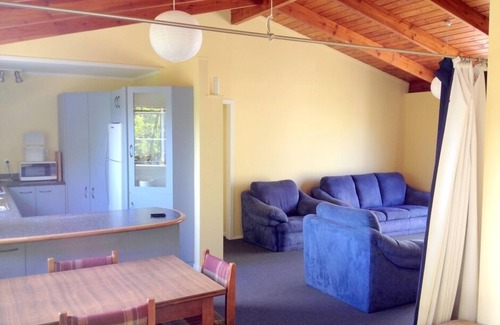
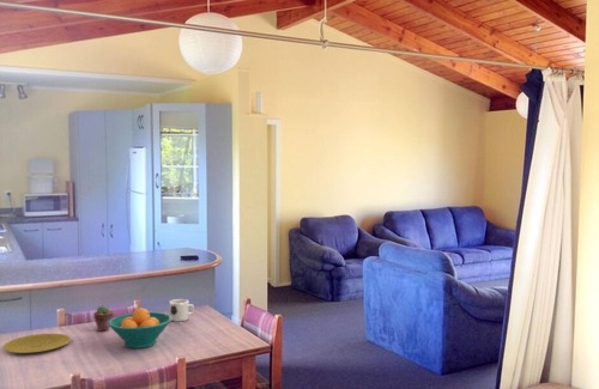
+ plate [2,333,72,354]
+ potted succulent [92,304,115,333]
+ mug [169,298,195,322]
+ fruit bowl [108,308,173,350]
